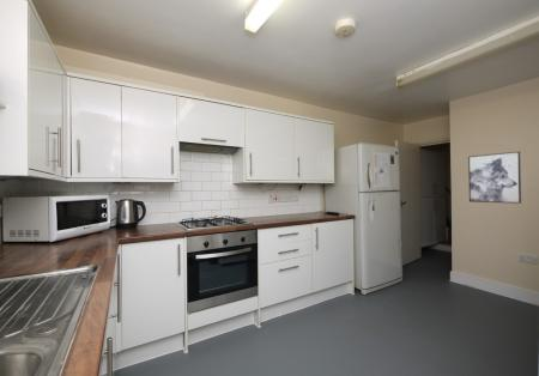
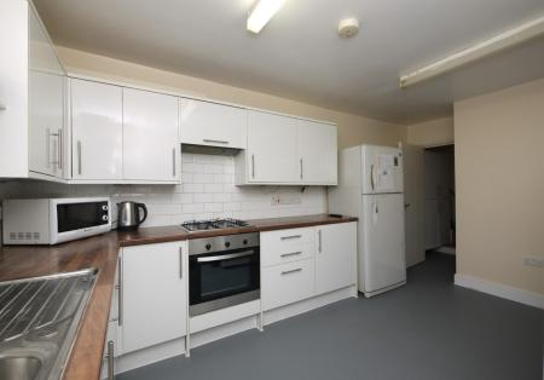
- wall art [467,151,522,205]
